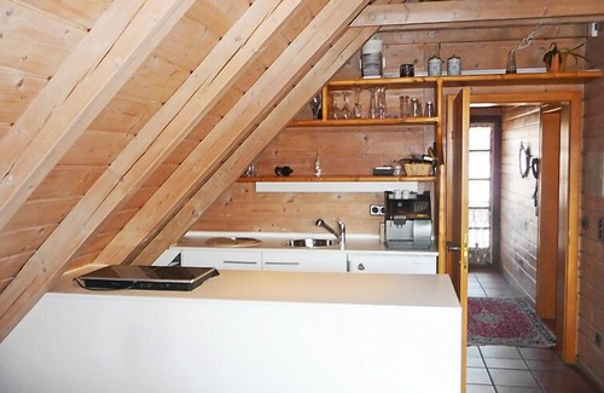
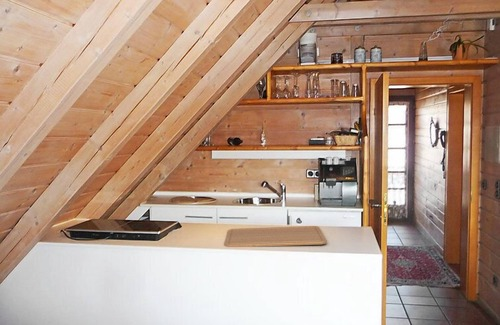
+ chopping board [223,225,328,248]
